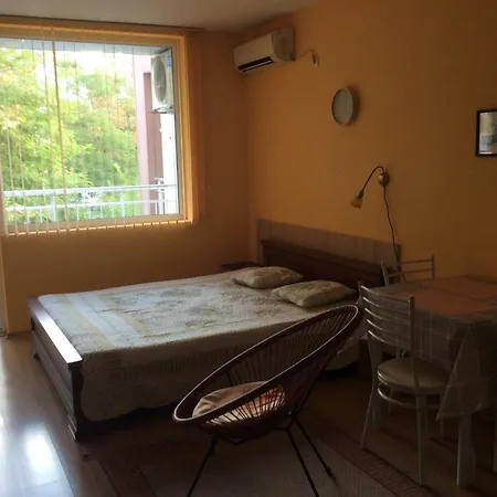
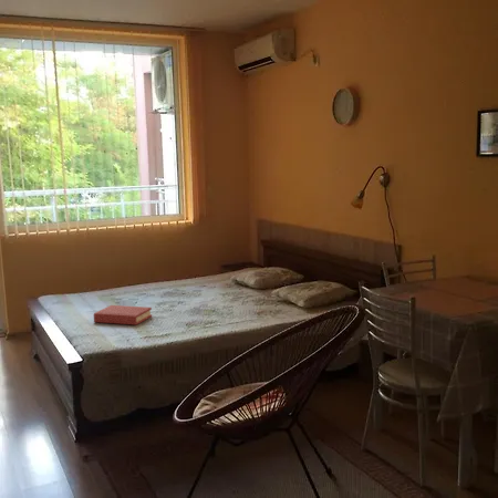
+ hardback book [93,304,153,326]
